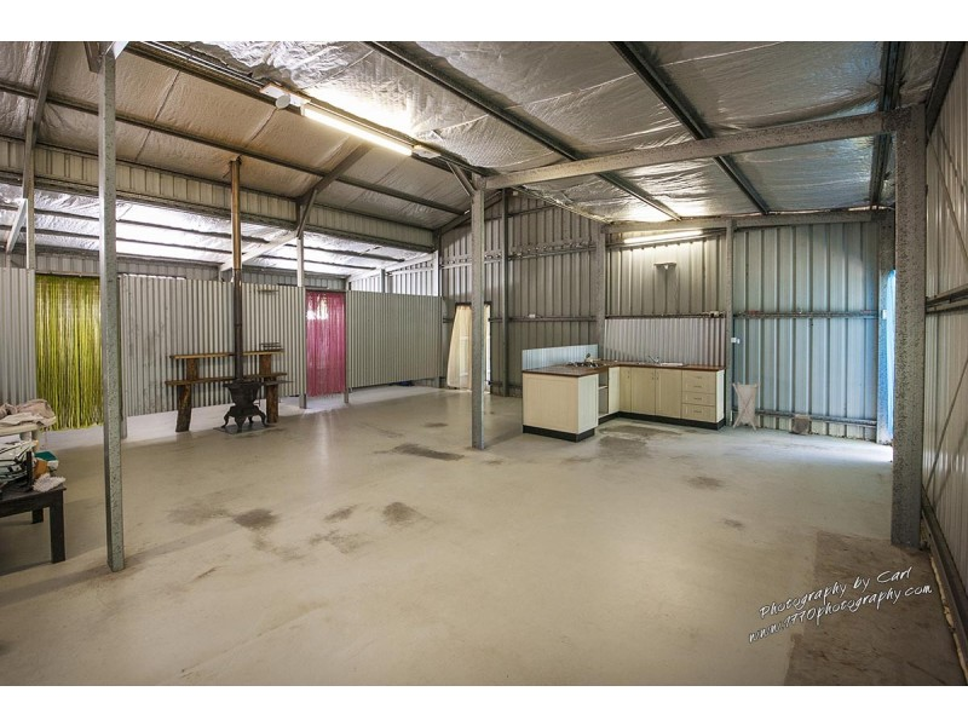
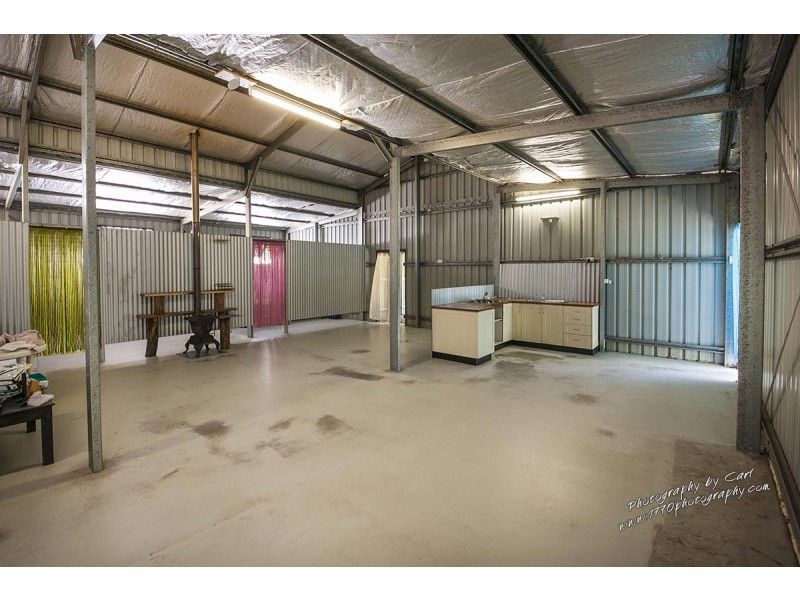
- bag [788,413,812,436]
- laundry hamper [731,381,761,431]
